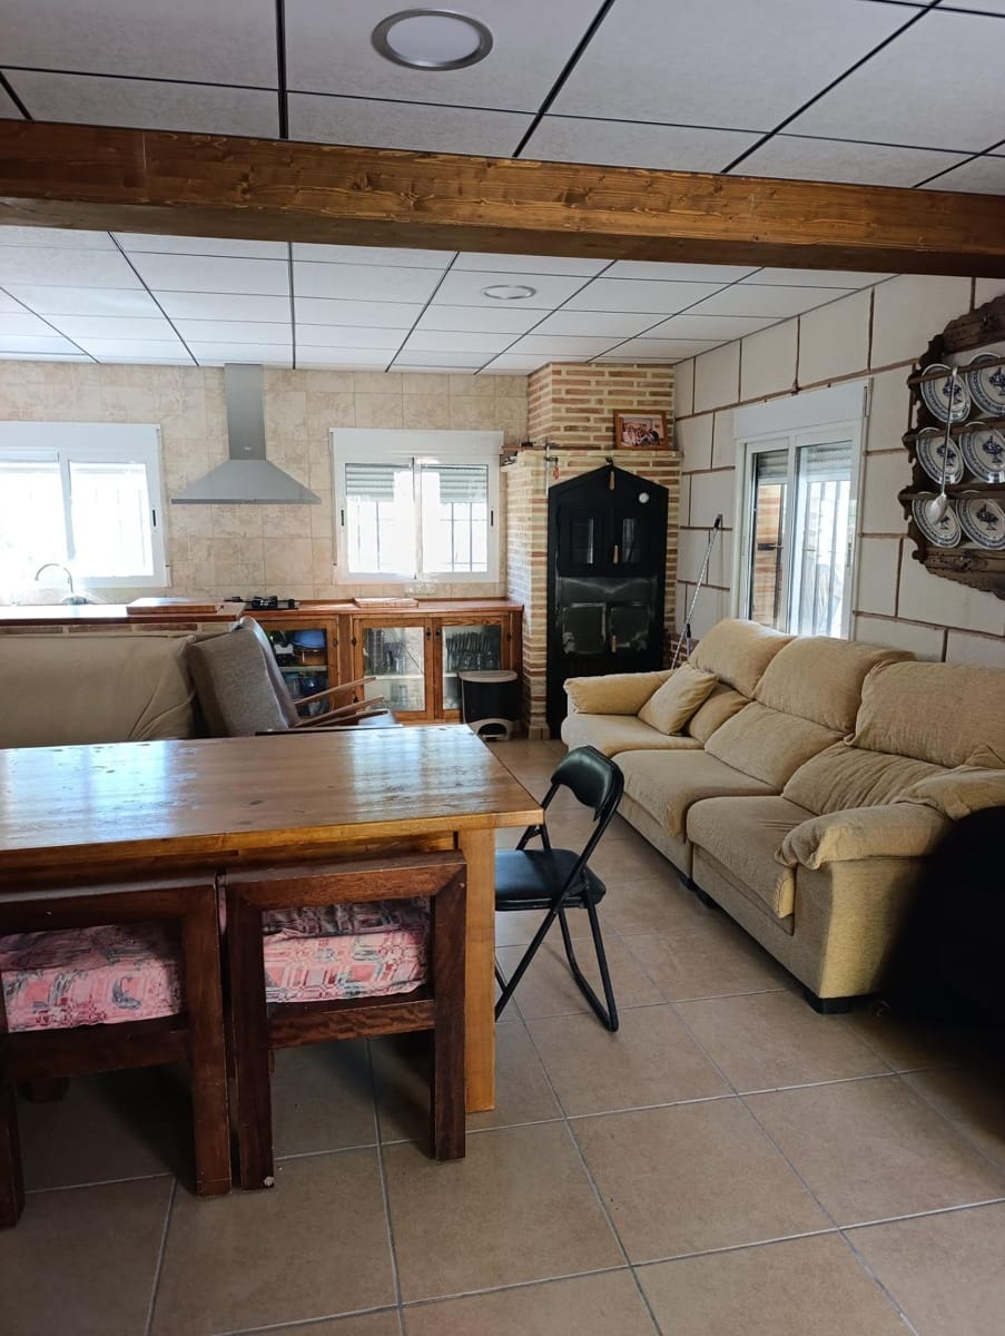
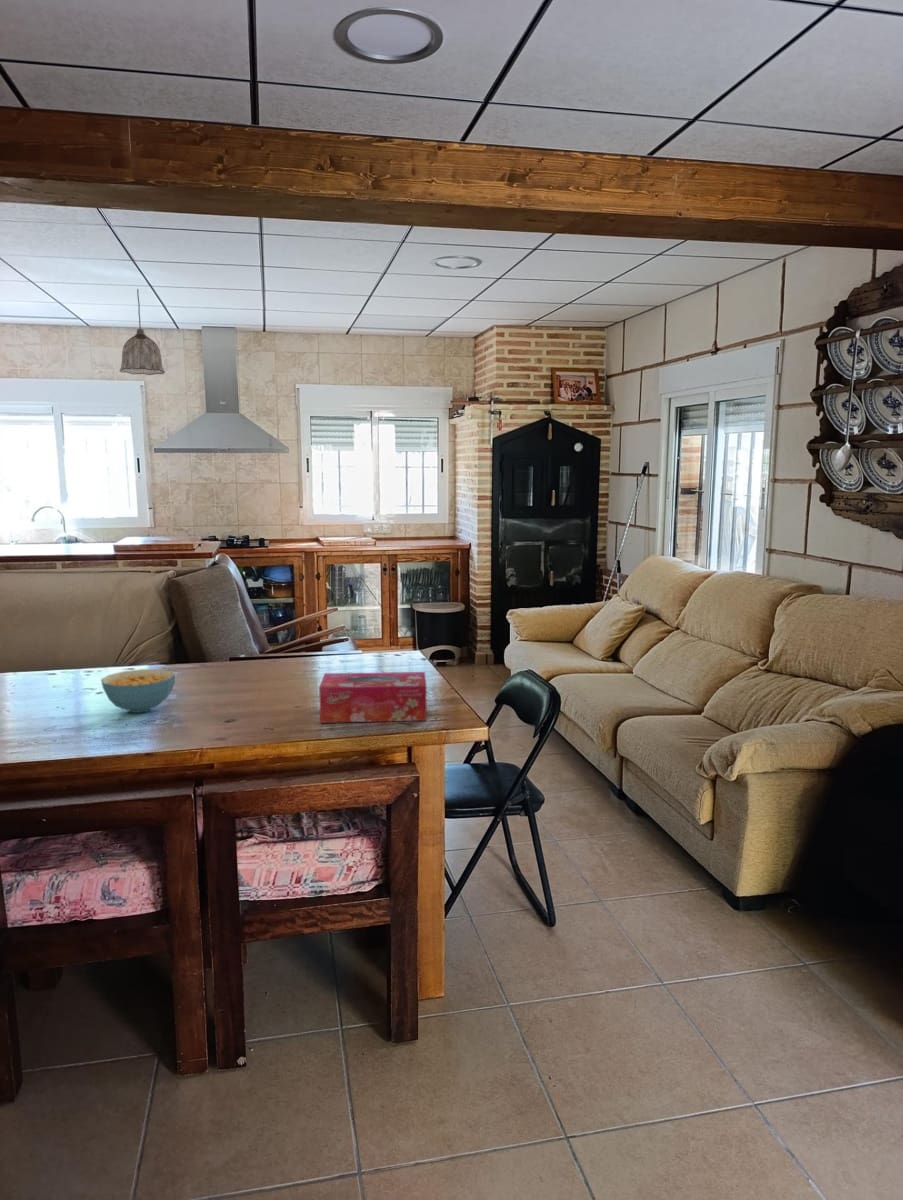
+ tissue box [318,671,428,724]
+ cereal bowl [100,668,176,714]
+ pendant lamp [118,288,166,376]
